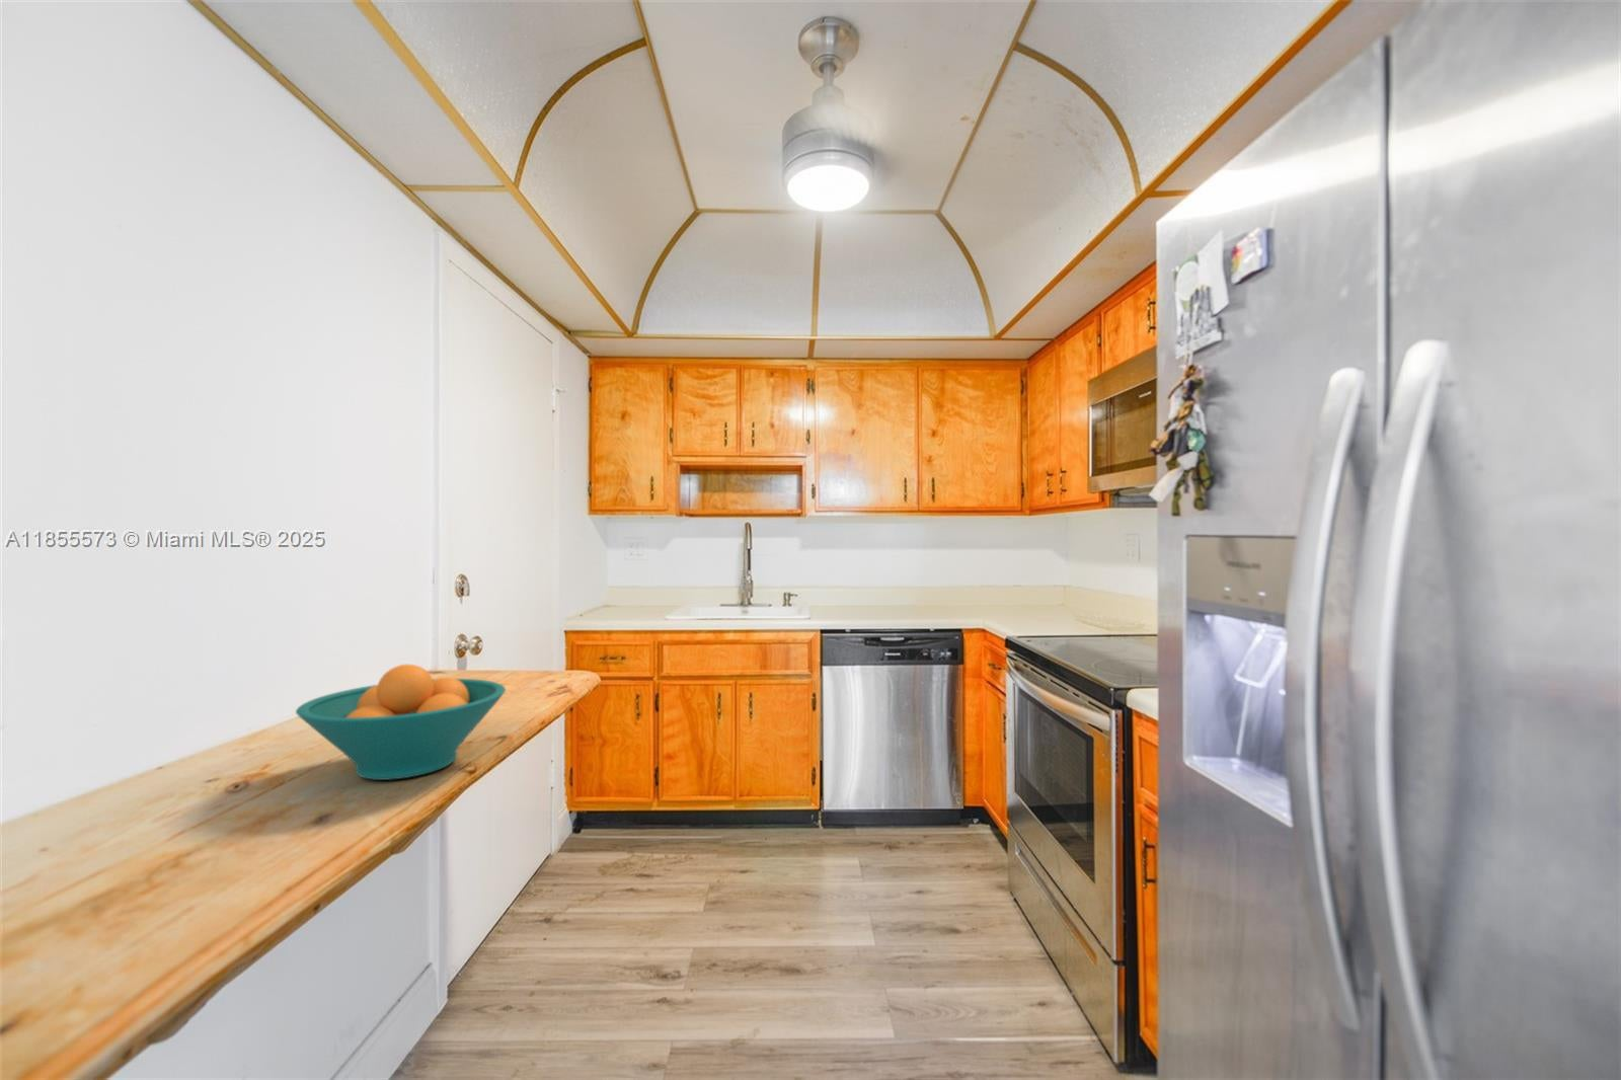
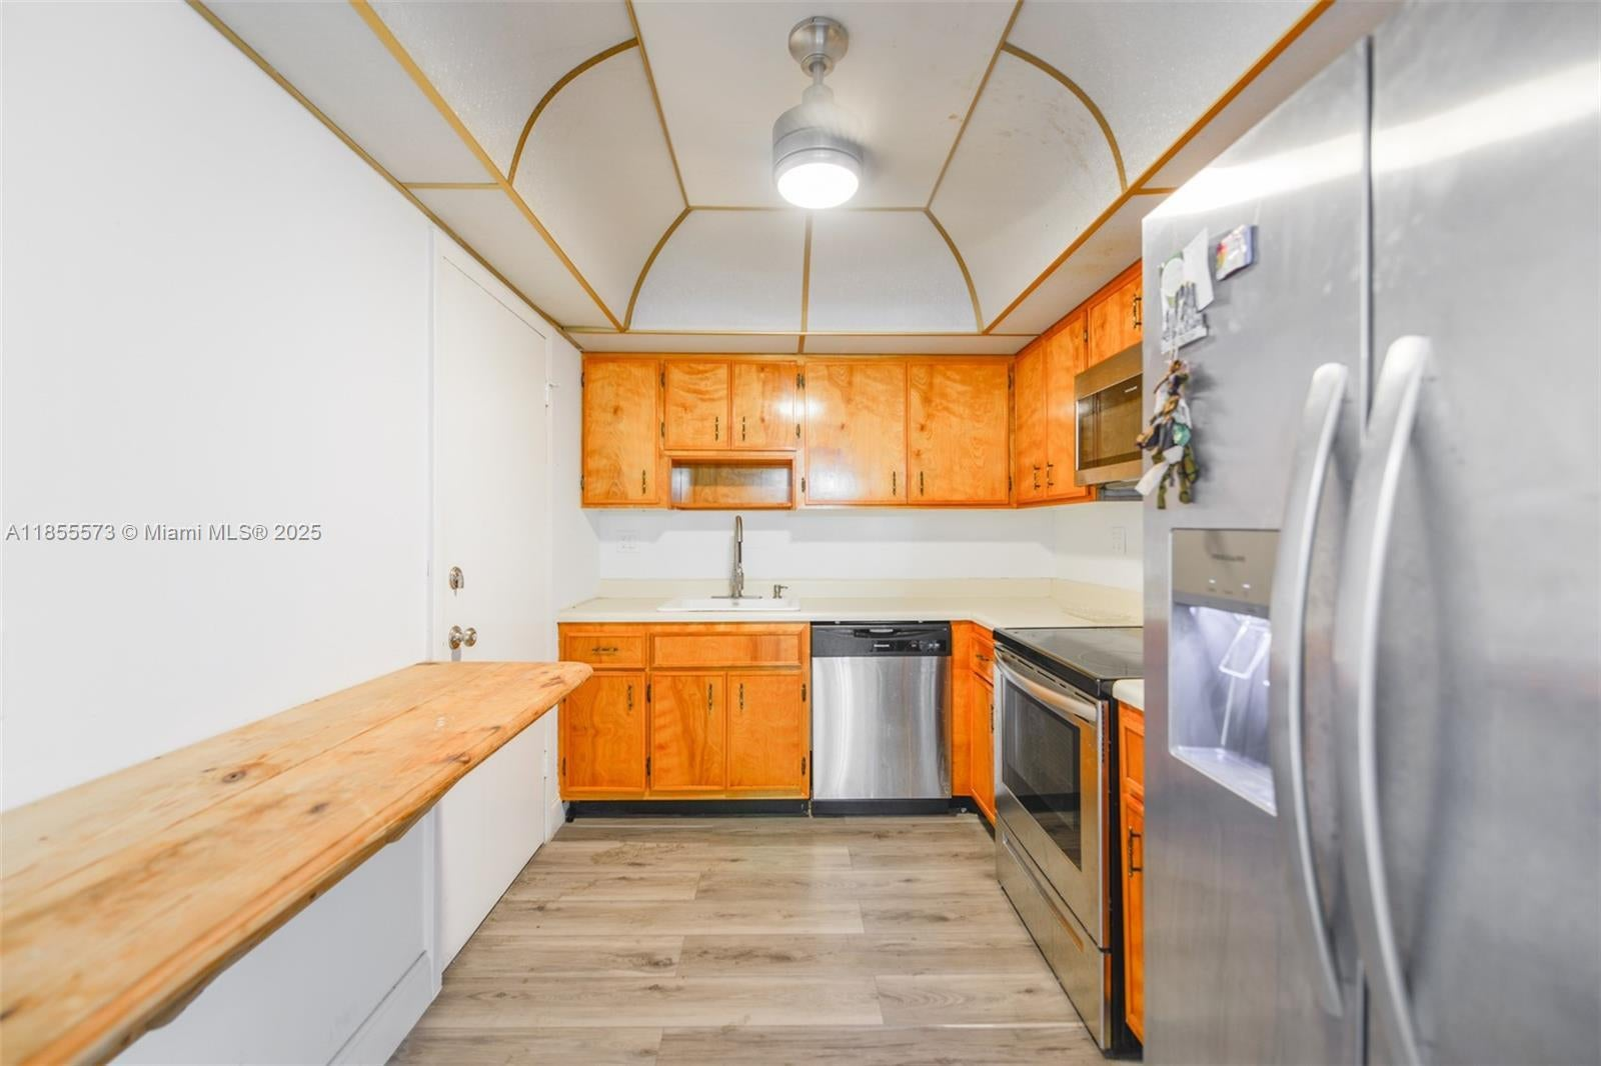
- fruit bowl [295,664,506,781]
